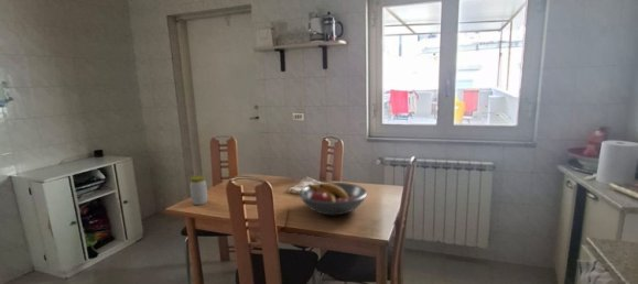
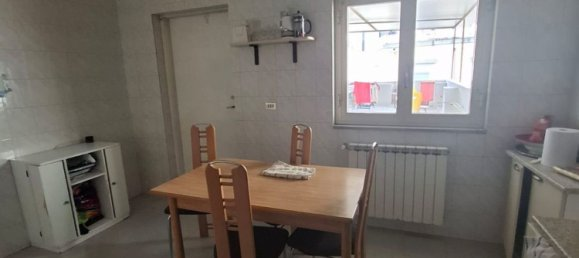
- jar [190,174,209,206]
- fruit bowl [298,182,368,216]
